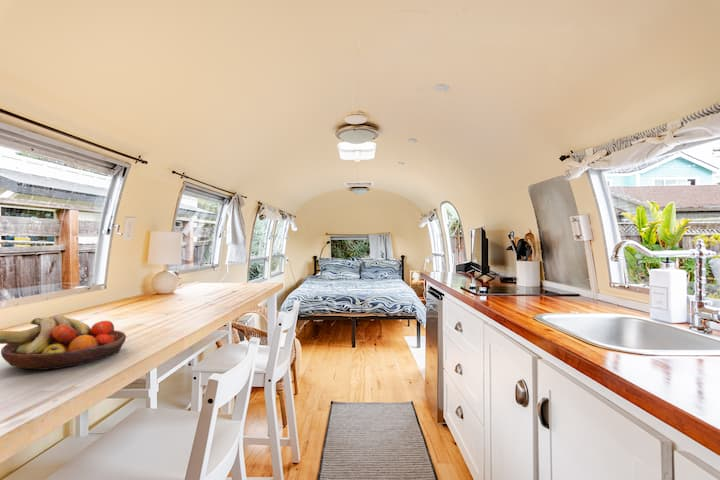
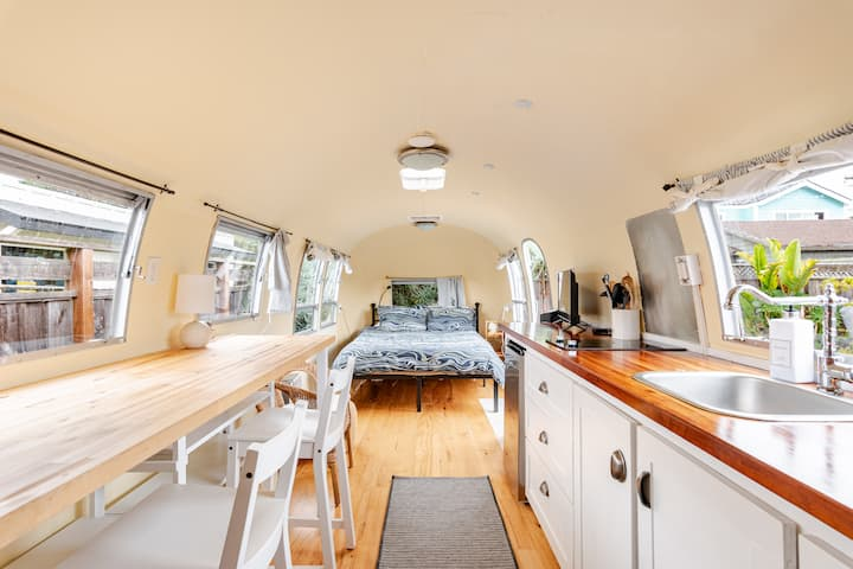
- fruit bowl [0,314,127,371]
